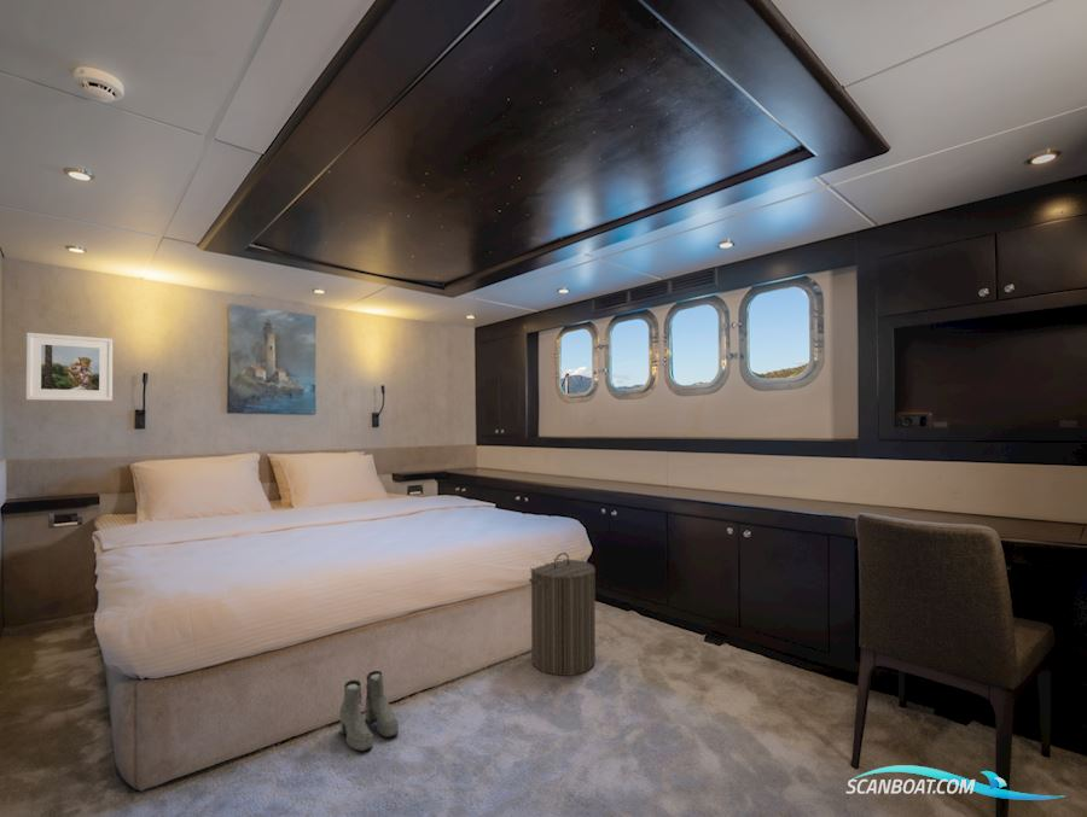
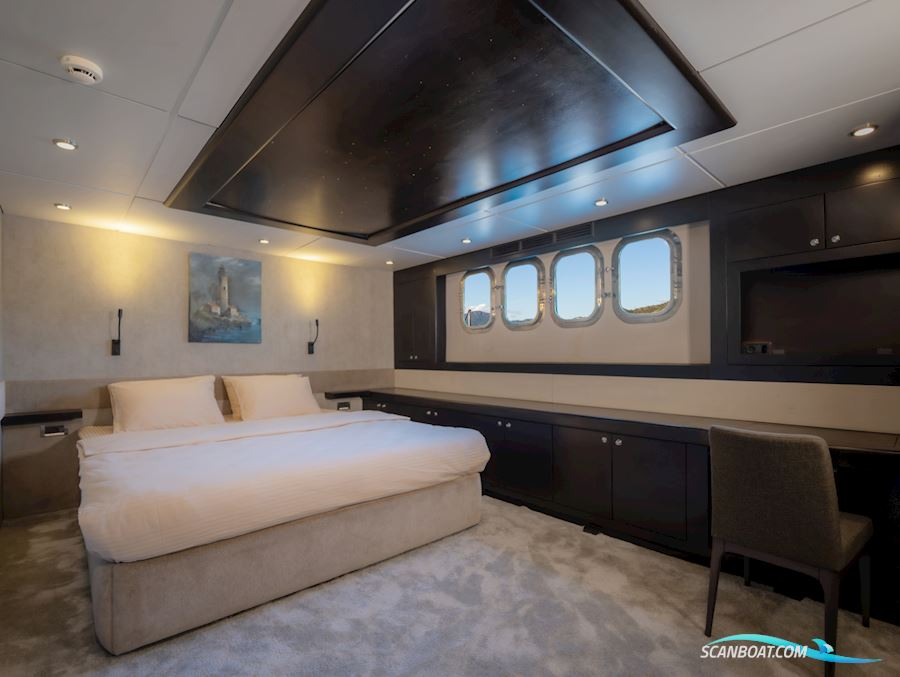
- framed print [25,332,114,402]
- laundry hamper [528,552,597,677]
- boots [338,670,400,752]
